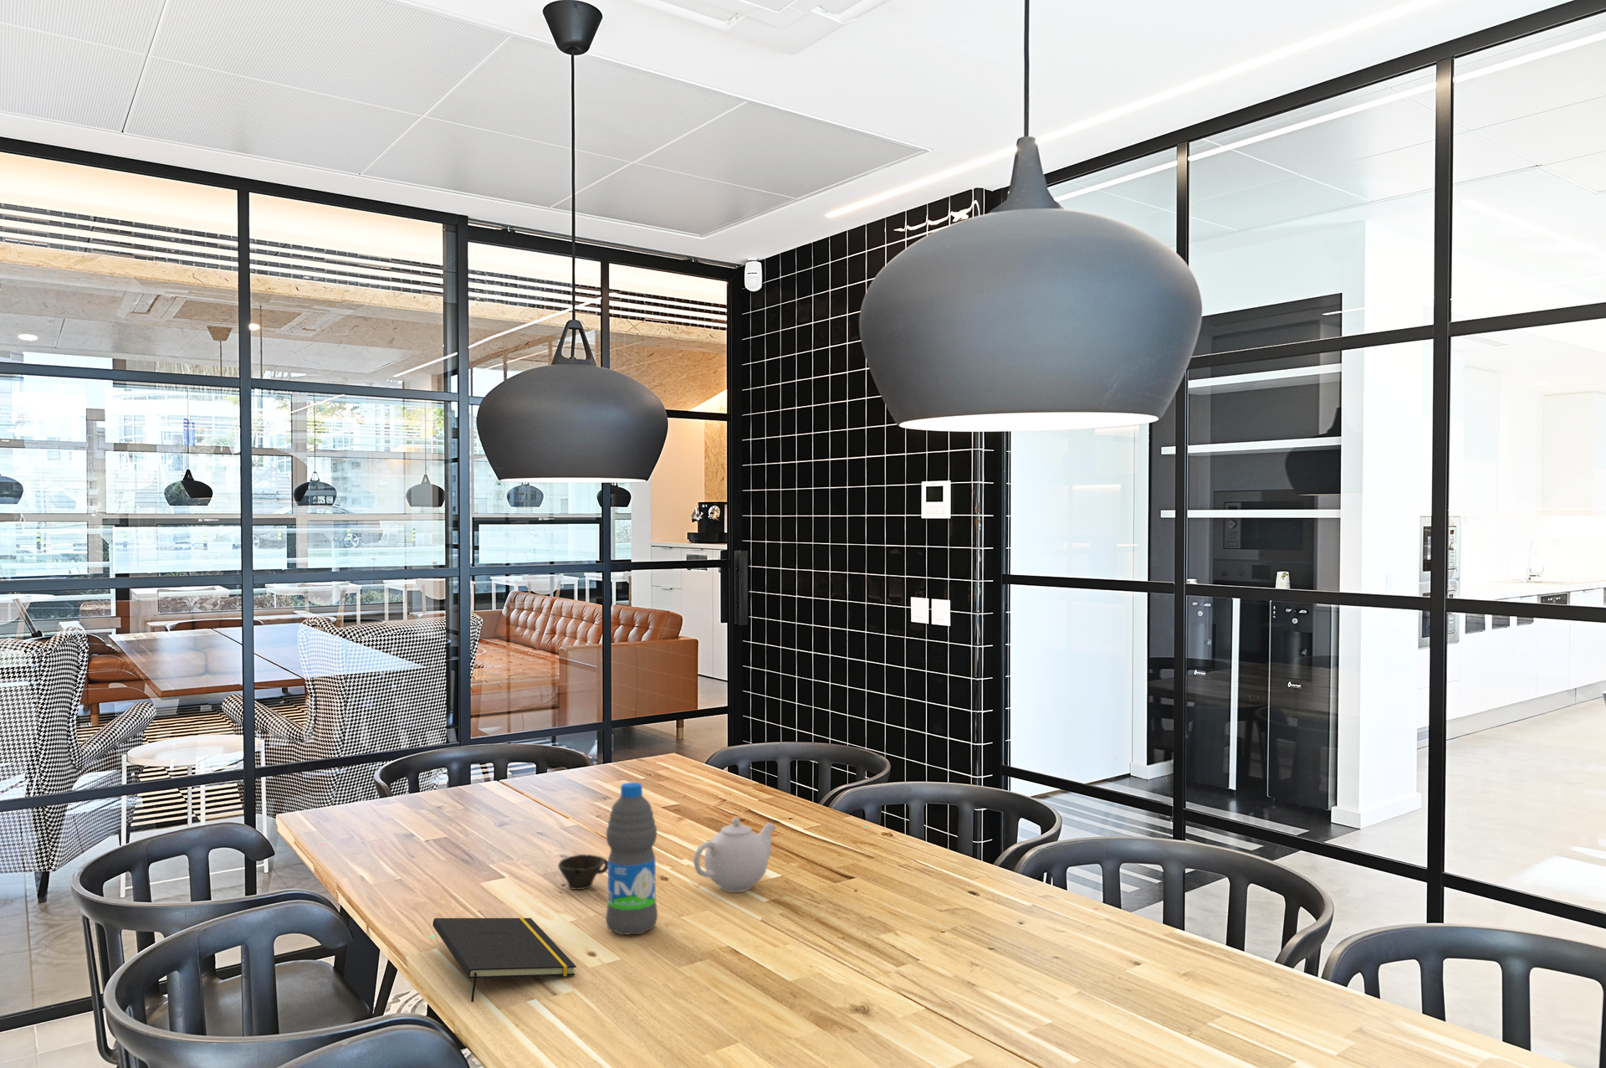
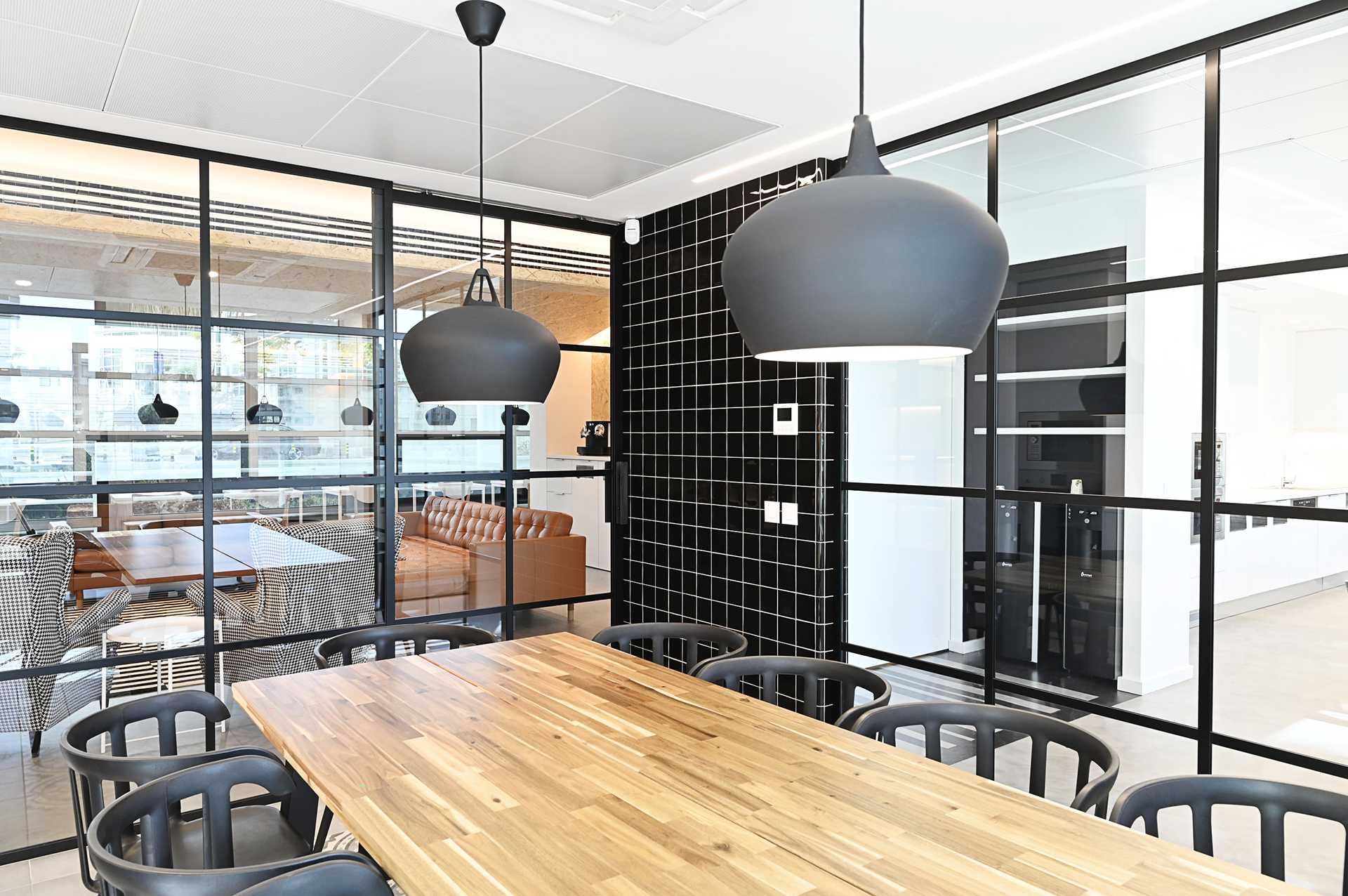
- cup [558,853,608,890]
- water bottle [605,782,659,936]
- notepad [431,917,577,1002]
- teapot [692,816,777,893]
